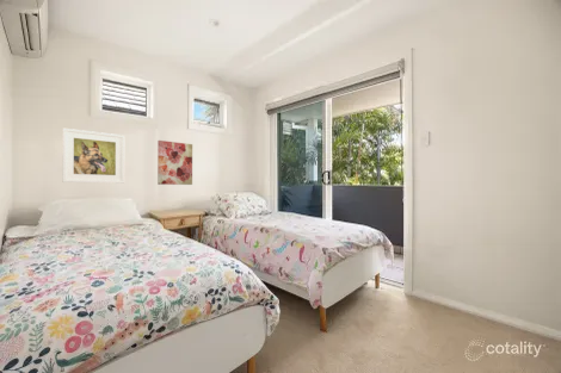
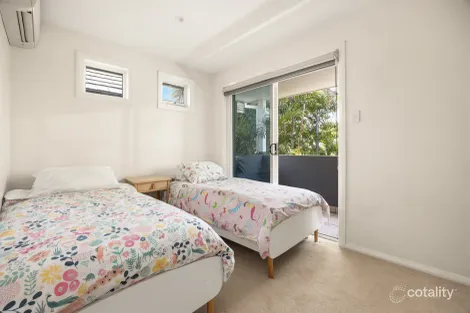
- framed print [61,128,125,185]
- wall art [156,139,193,186]
